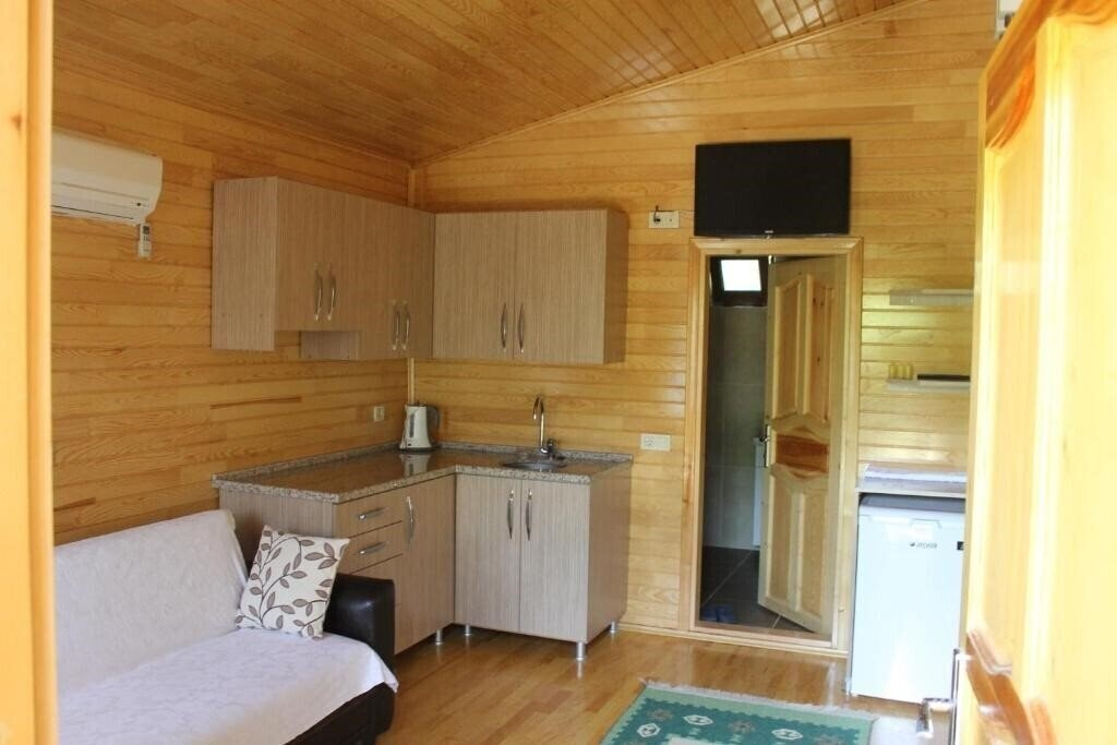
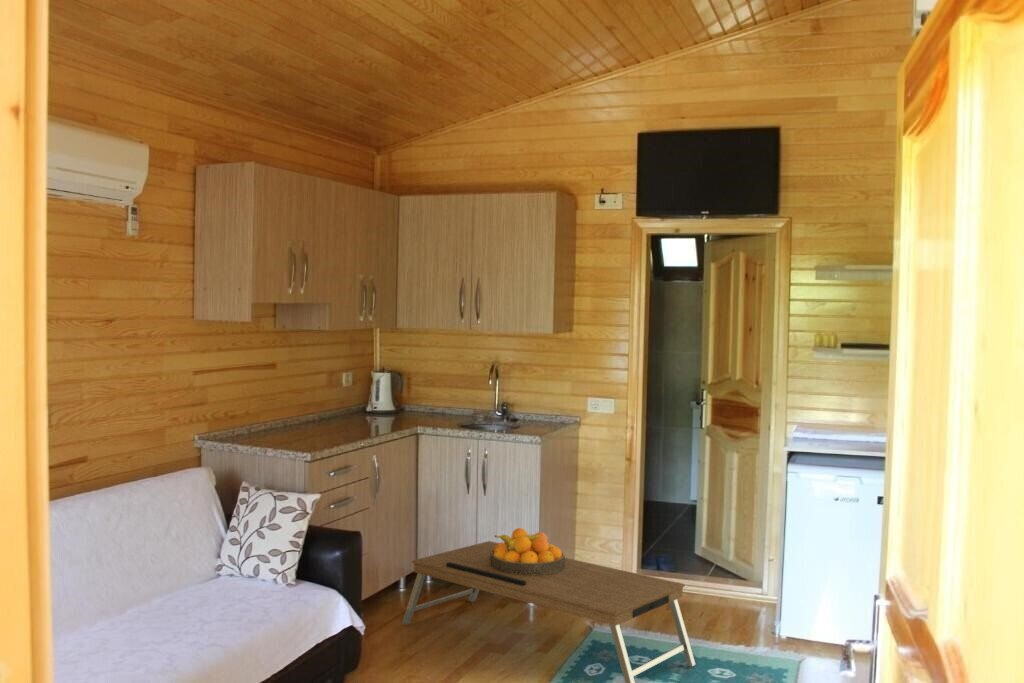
+ fruit bowl [490,527,566,575]
+ coffee table [401,540,697,683]
